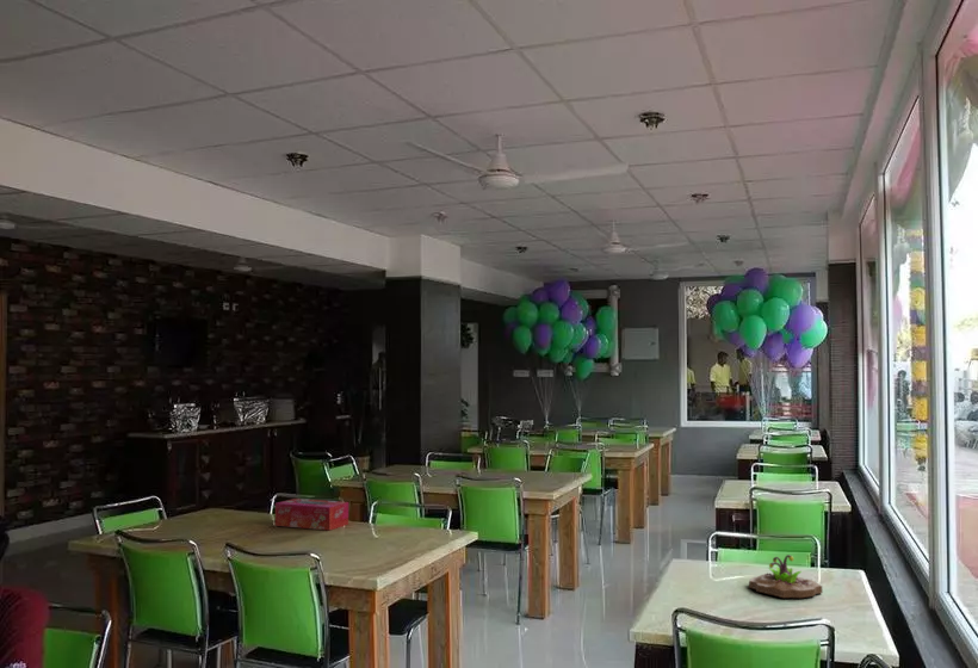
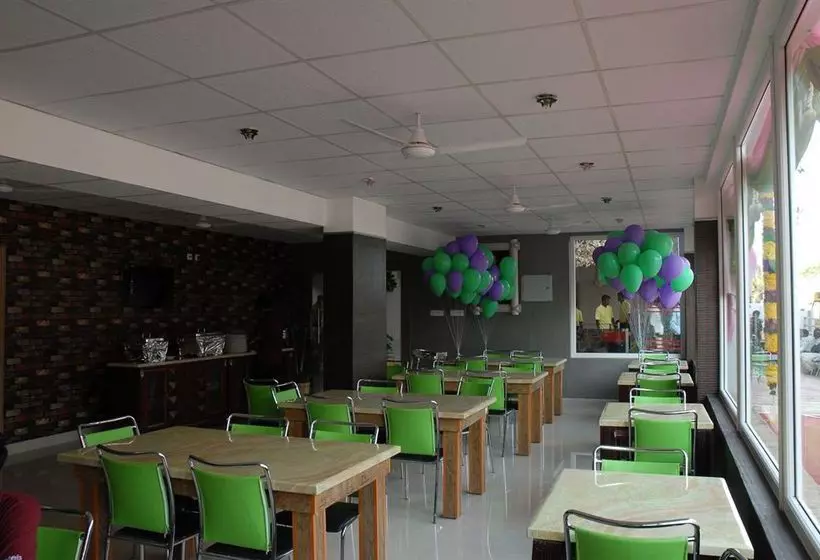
- tissue box [274,497,349,532]
- succulent planter [748,553,824,599]
